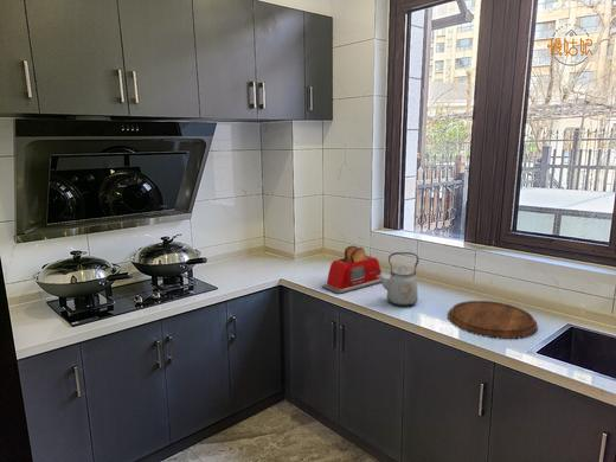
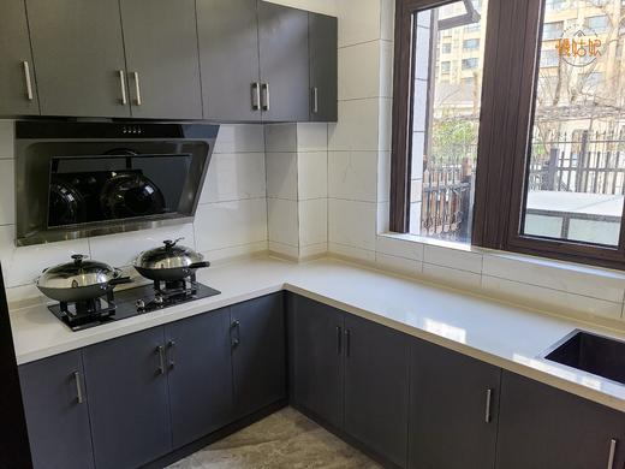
- toaster [321,244,383,295]
- cutting board [447,300,539,340]
- kettle [377,251,421,307]
